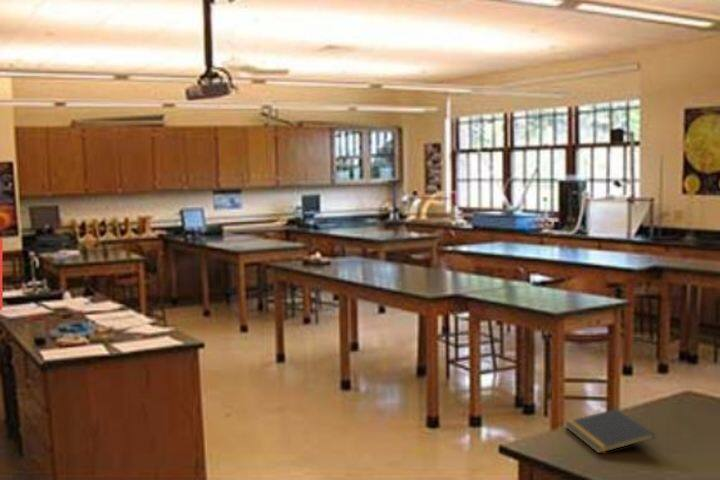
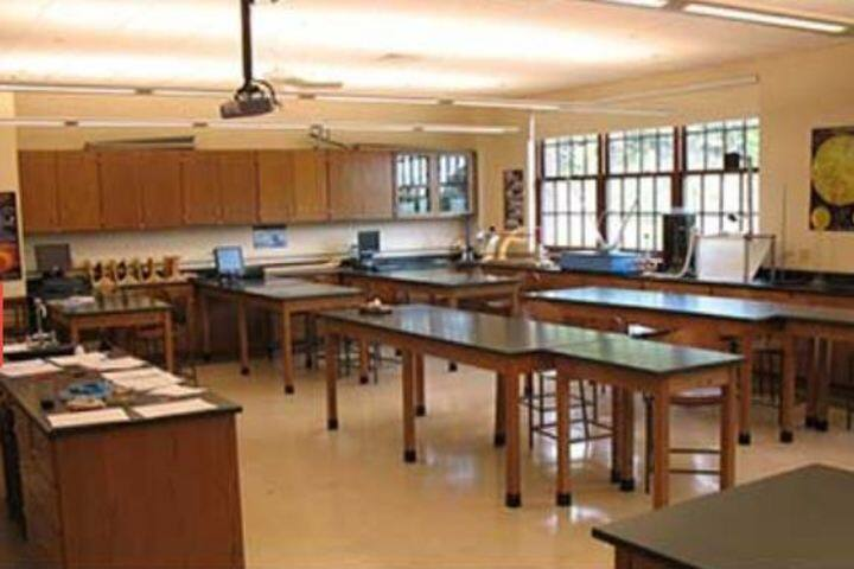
- notepad [563,408,656,454]
